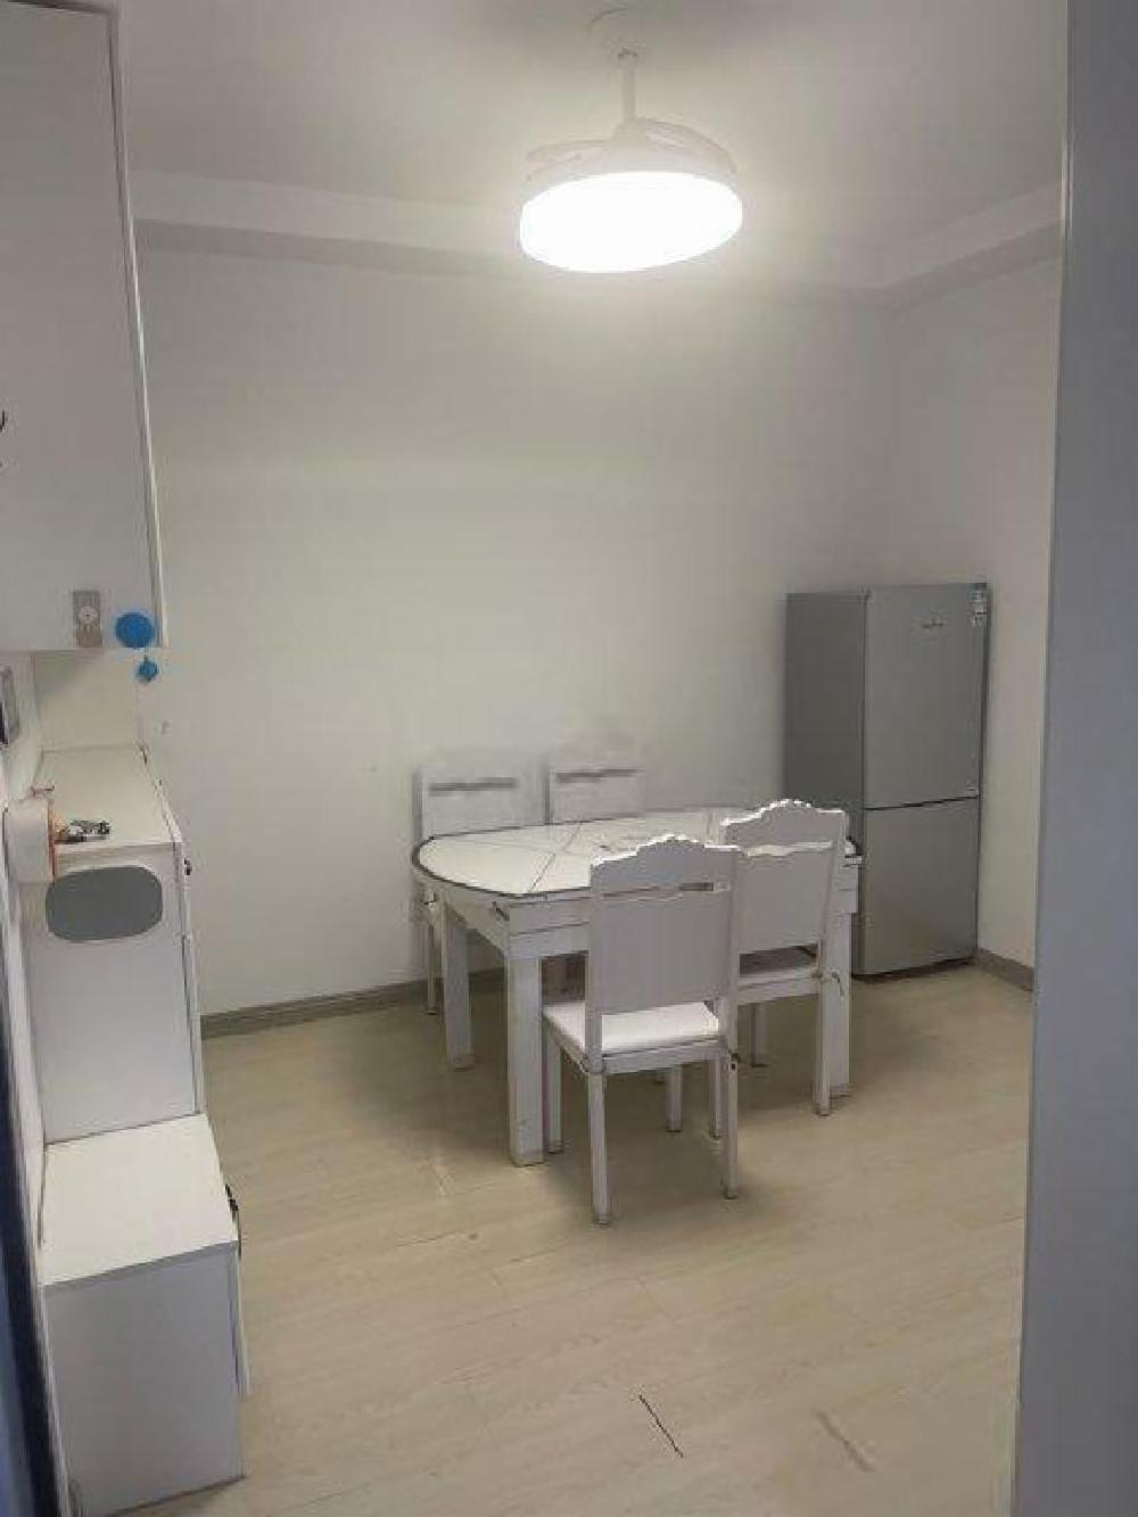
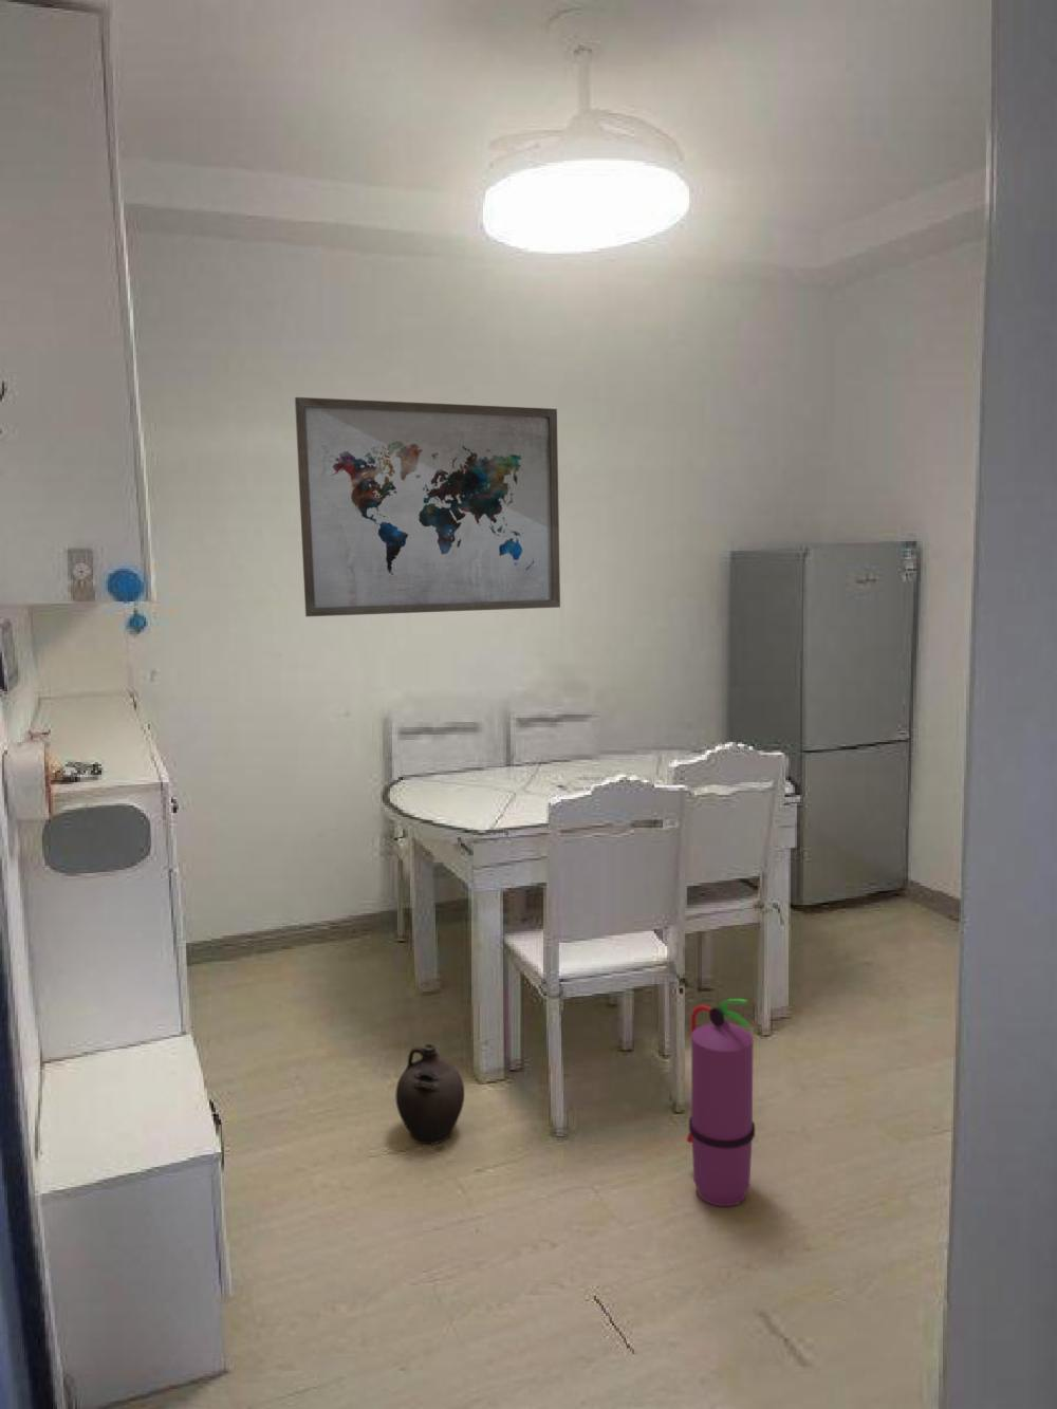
+ ceramic jug [394,1044,465,1145]
+ fire extinguisher [685,998,756,1207]
+ wall art [294,396,562,617]
